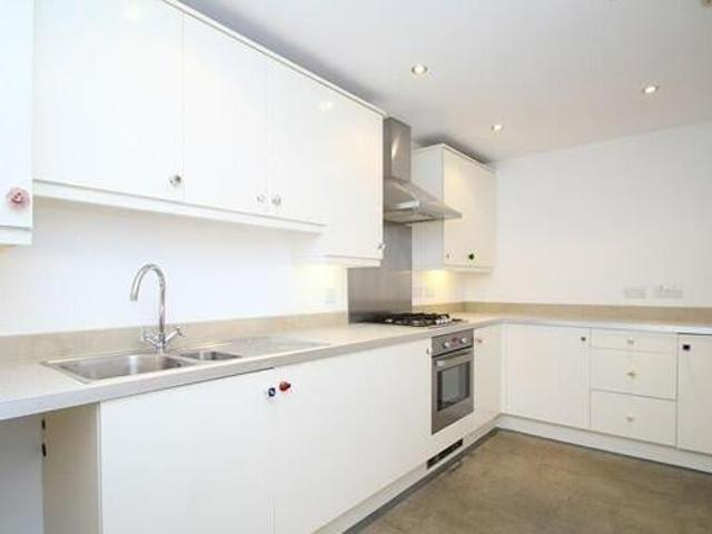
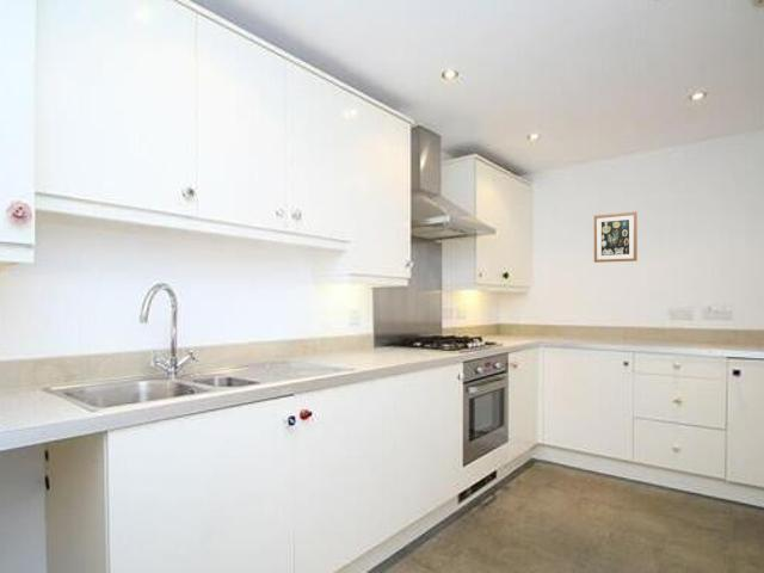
+ wall art [593,211,639,264]
